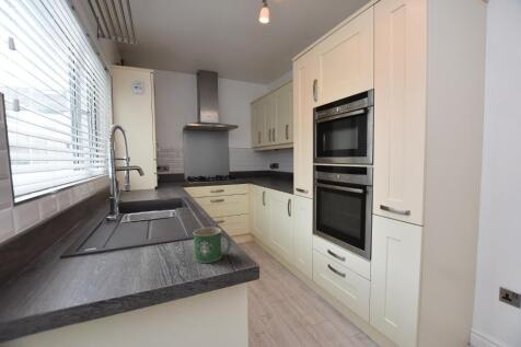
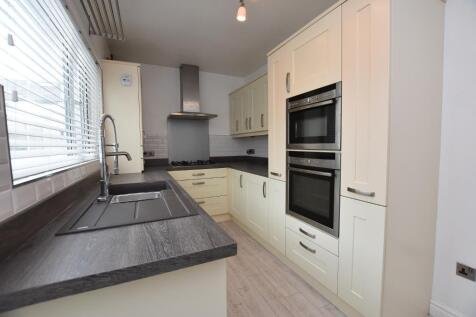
- mug [192,227,232,264]
